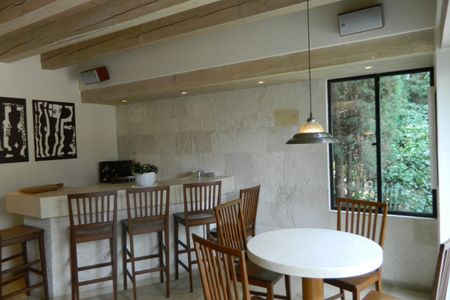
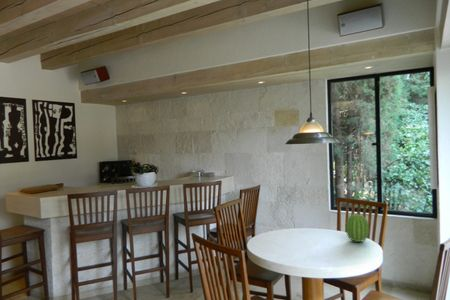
+ fruit [345,213,370,243]
